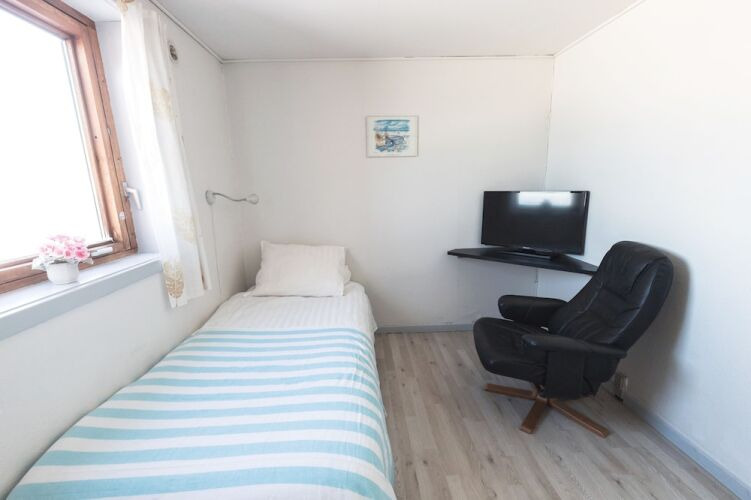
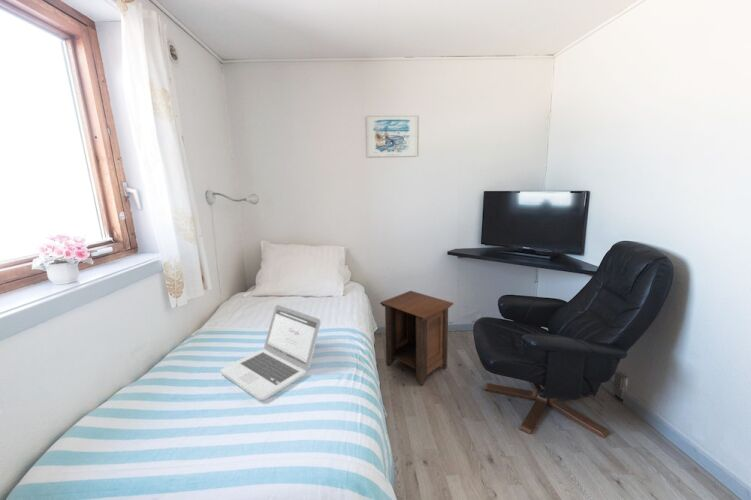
+ laptop [219,304,322,401]
+ nightstand [379,290,454,386]
